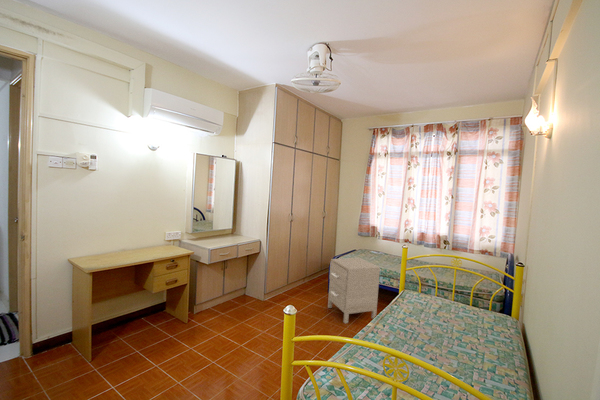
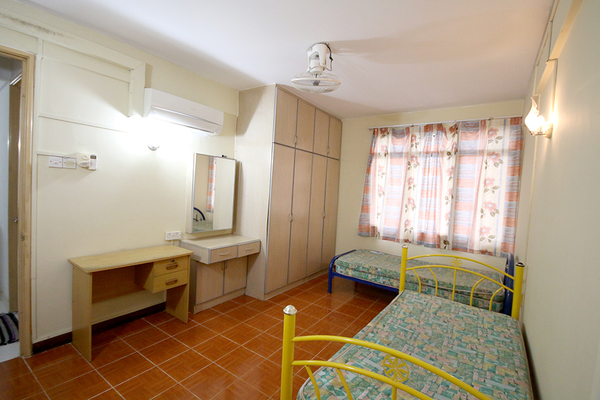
- nightstand [327,257,381,324]
